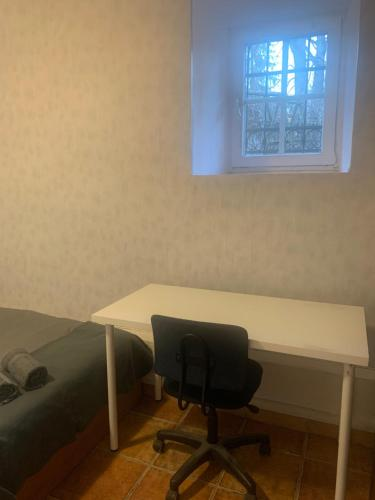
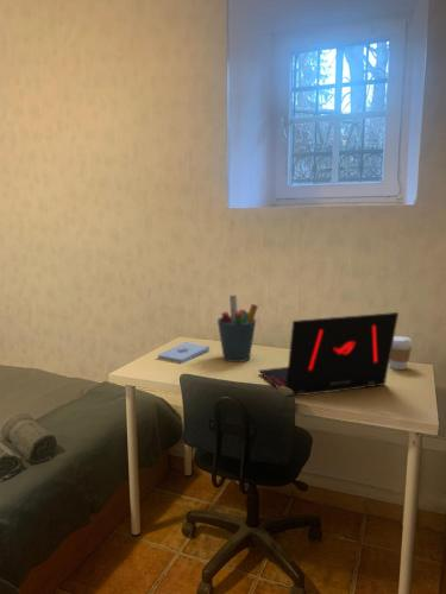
+ coffee cup [389,335,413,371]
+ laptop [258,311,400,398]
+ notepad [157,341,211,365]
+ pen holder [216,295,259,364]
